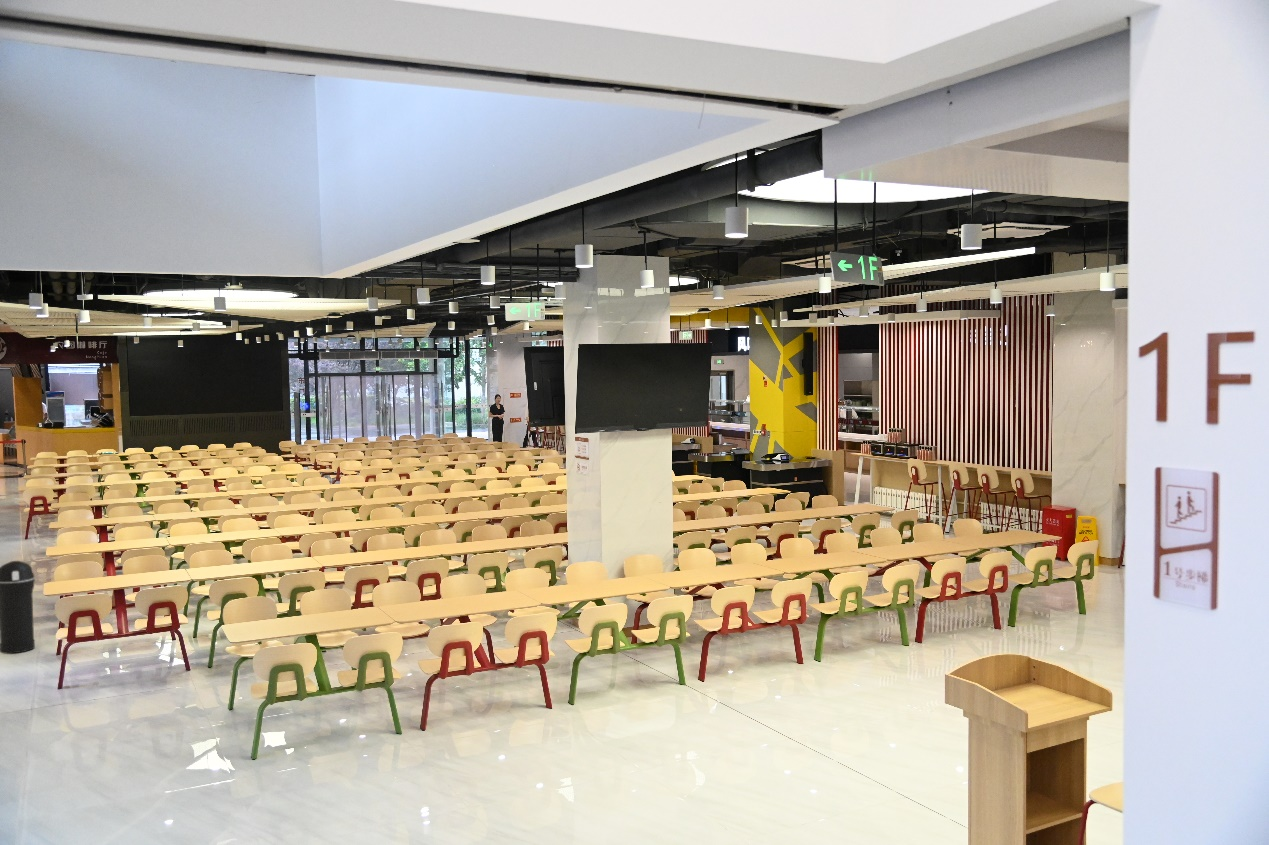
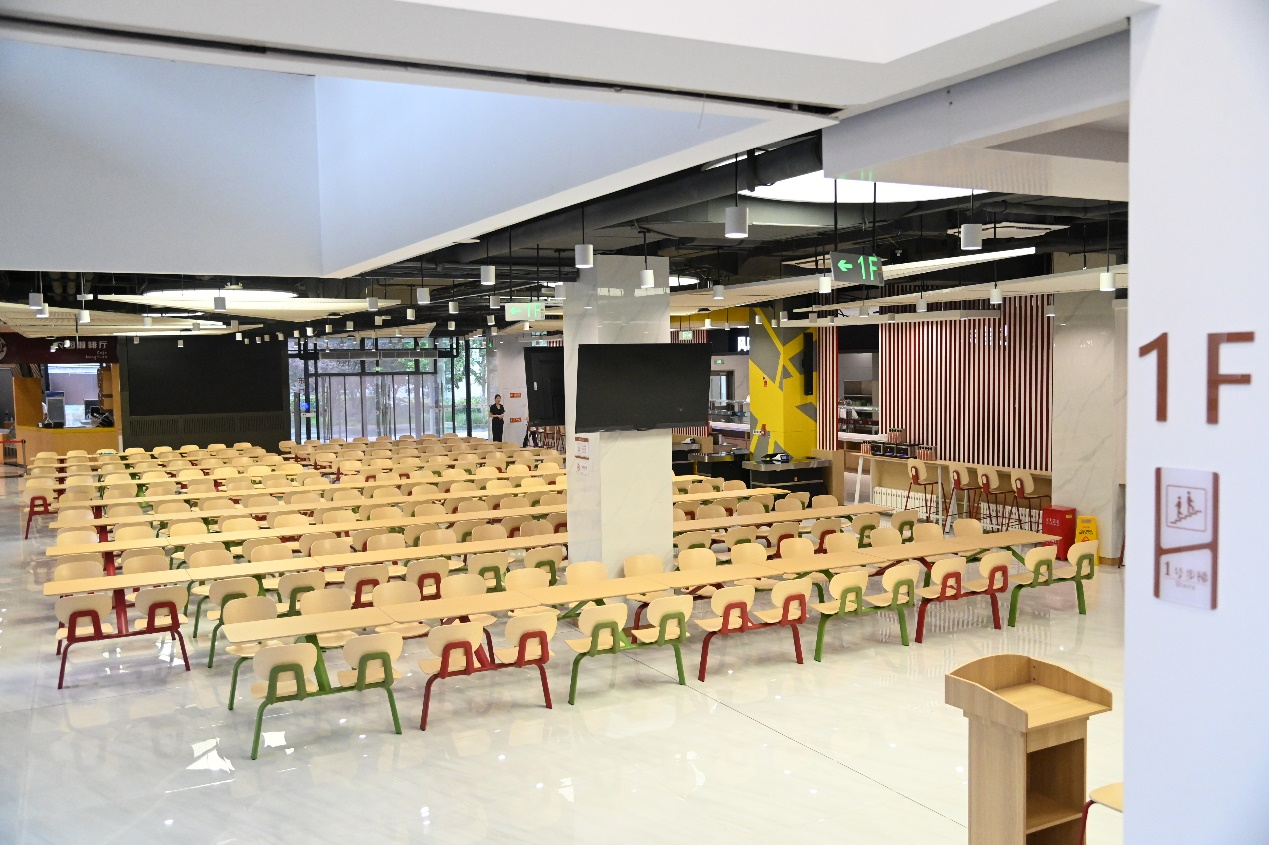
- trash can [0,560,36,655]
